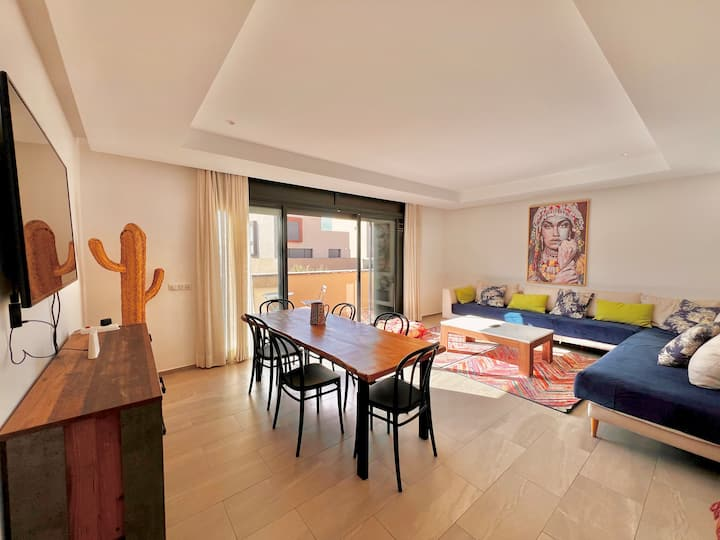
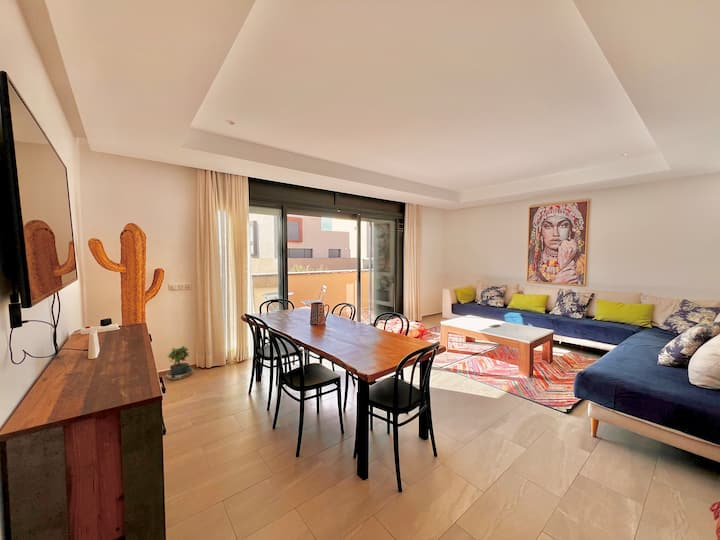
+ potted plant [164,344,195,385]
